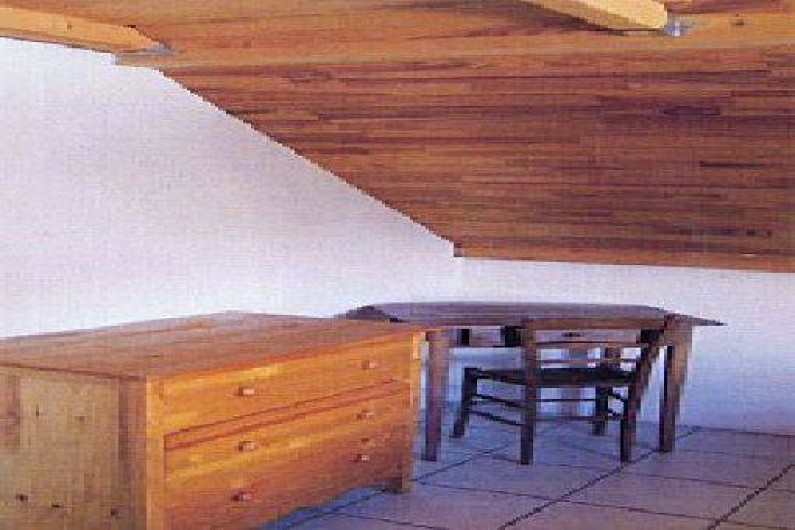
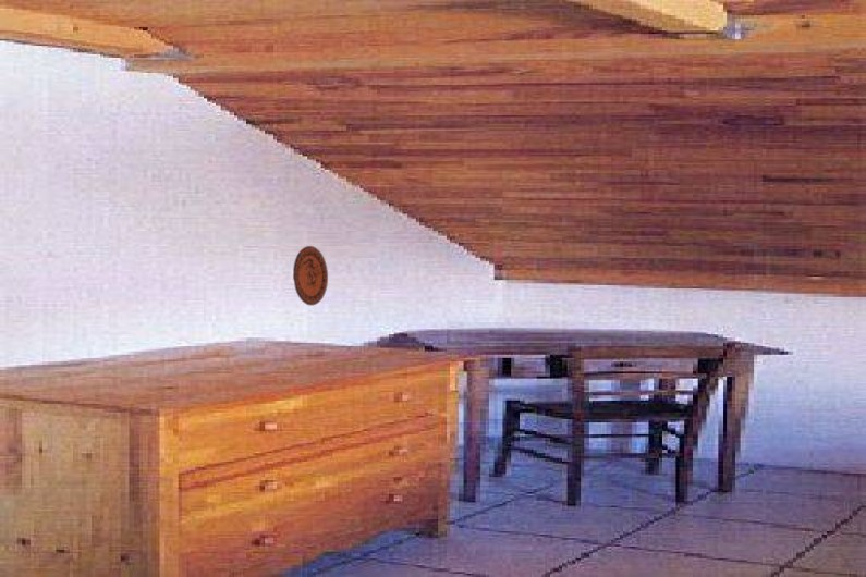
+ decorative plate [292,245,329,307]
